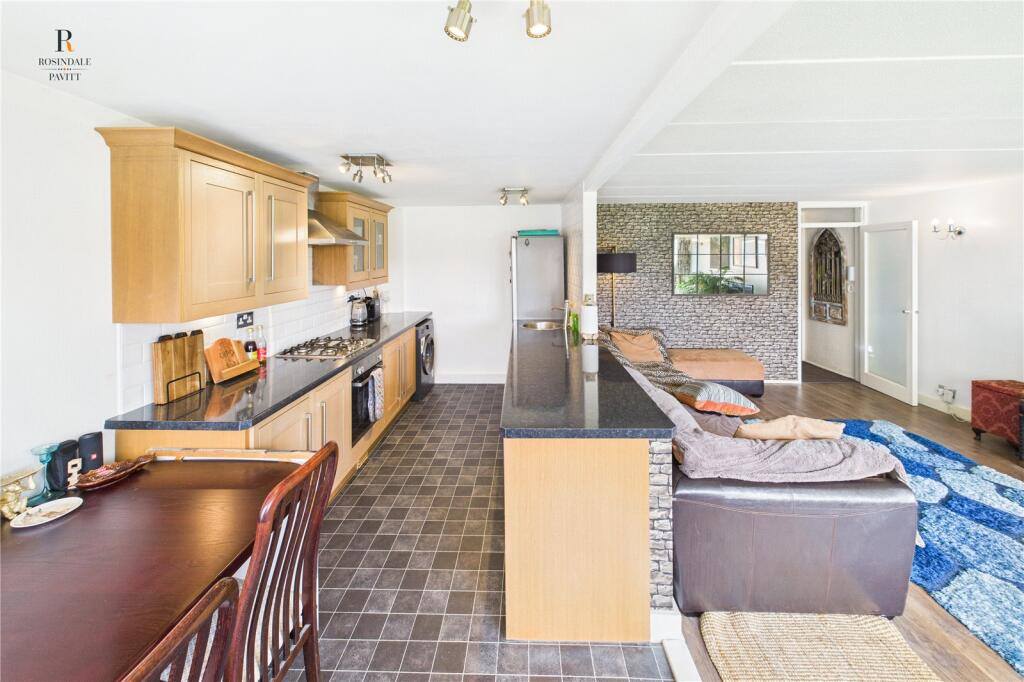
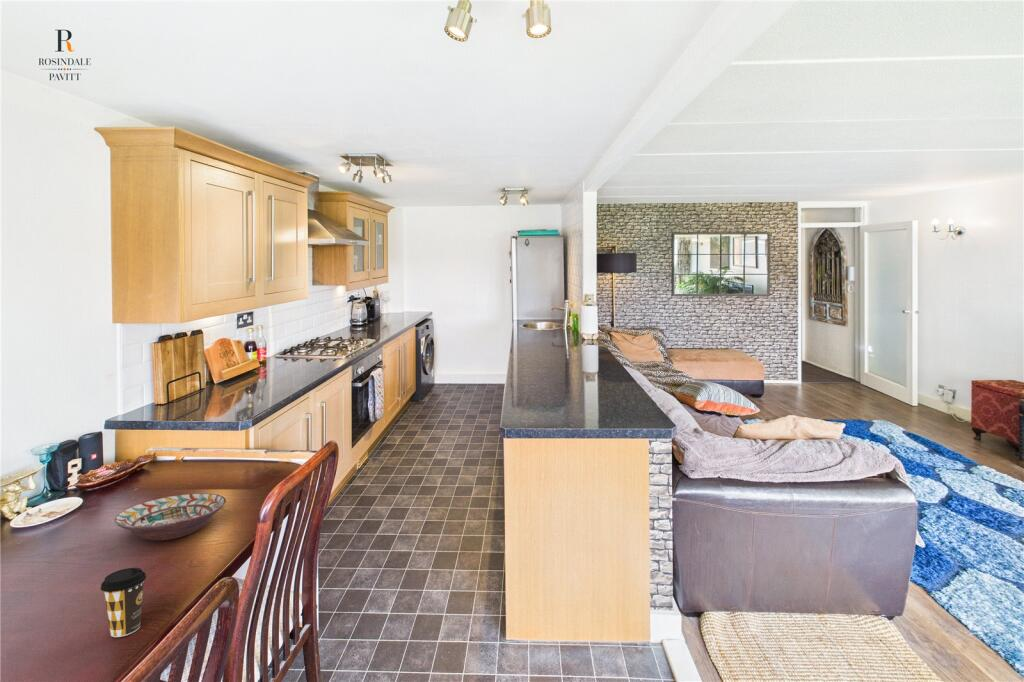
+ coffee cup [100,567,147,638]
+ decorative bowl [113,492,227,542]
